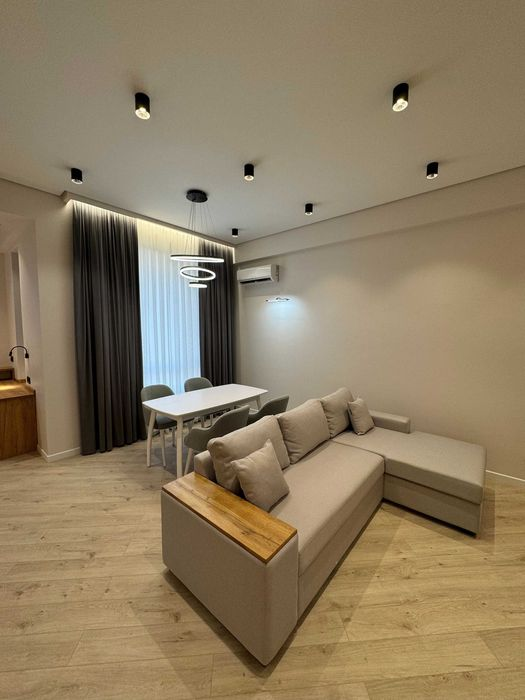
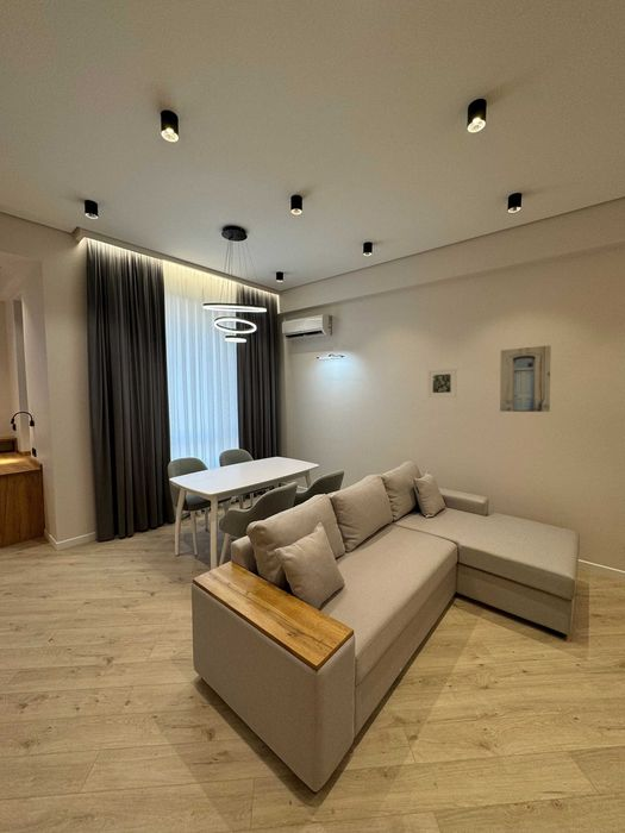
+ wall art [499,344,552,413]
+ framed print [426,368,457,399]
